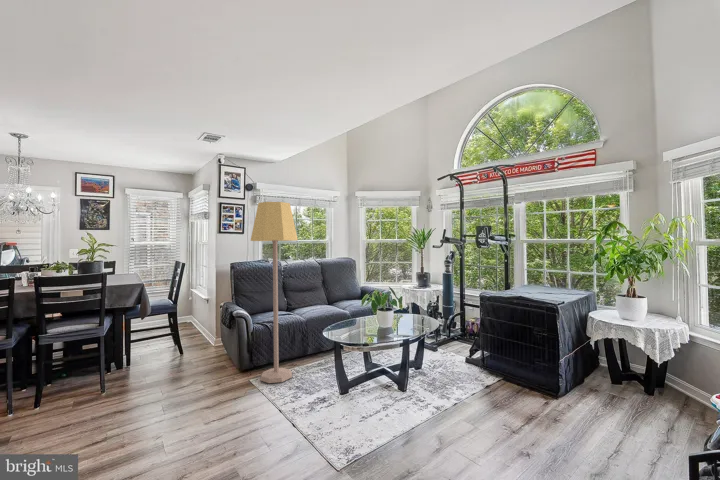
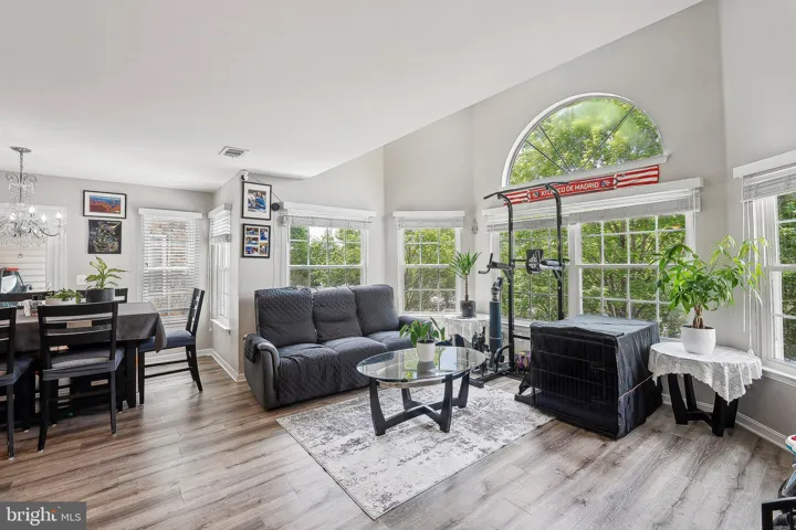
- lamp [250,201,299,384]
